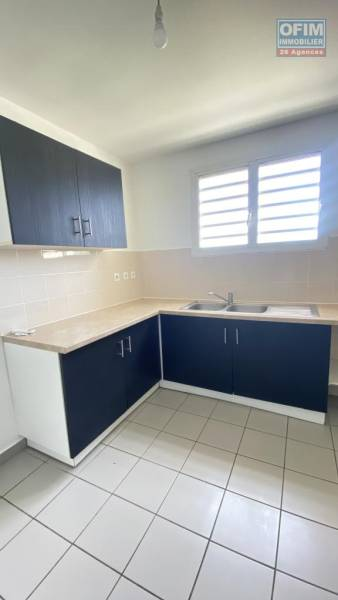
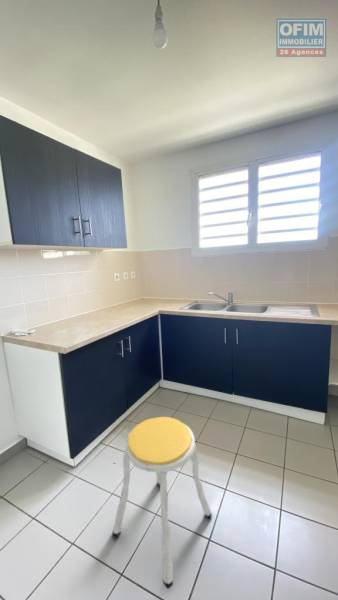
+ stool [111,416,213,590]
